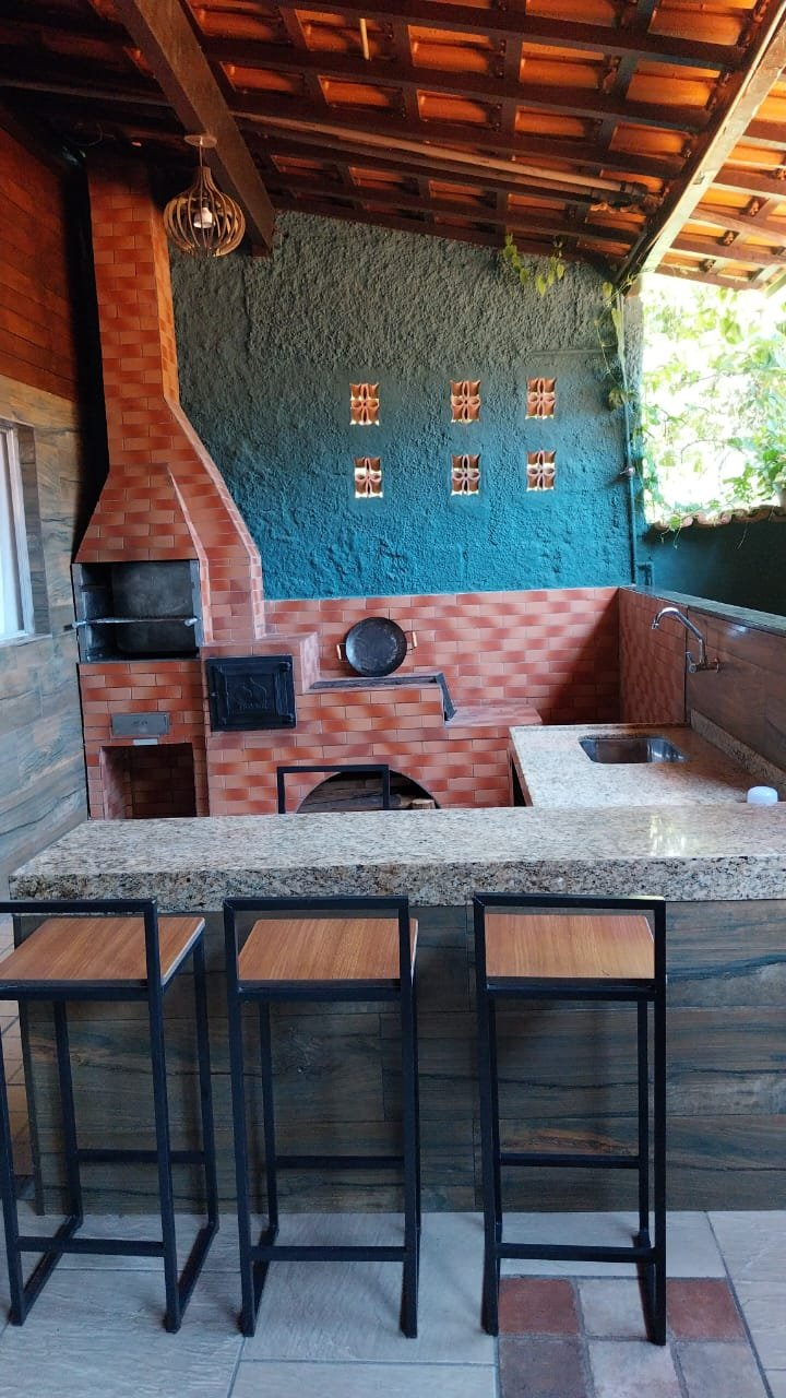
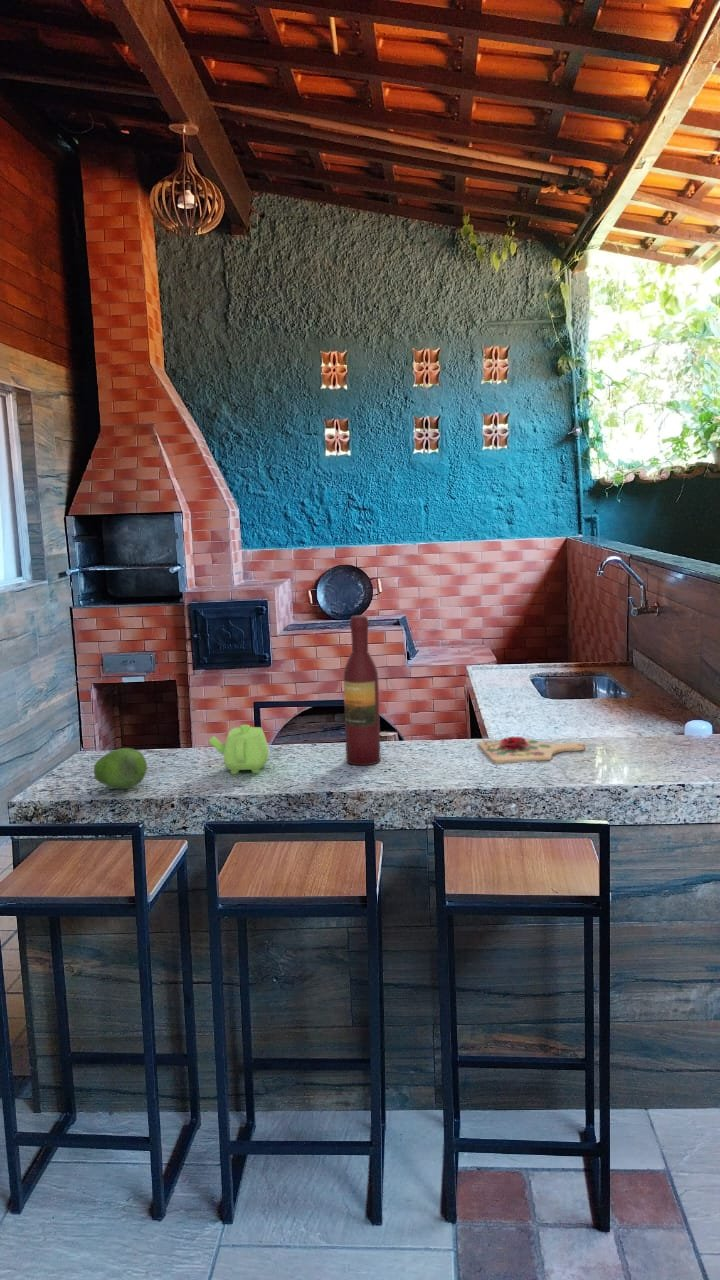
+ wine bottle [343,614,382,766]
+ teapot [207,724,270,775]
+ fruit [93,747,148,790]
+ cutting board [477,736,586,764]
